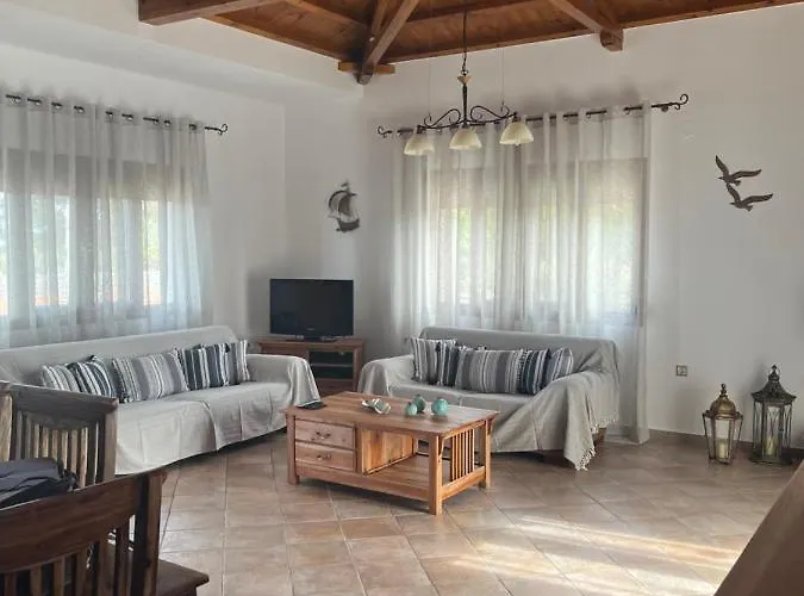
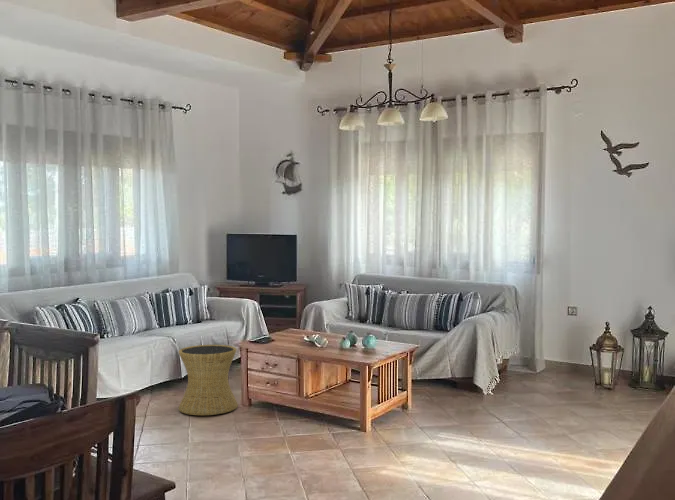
+ side table [178,344,239,416]
